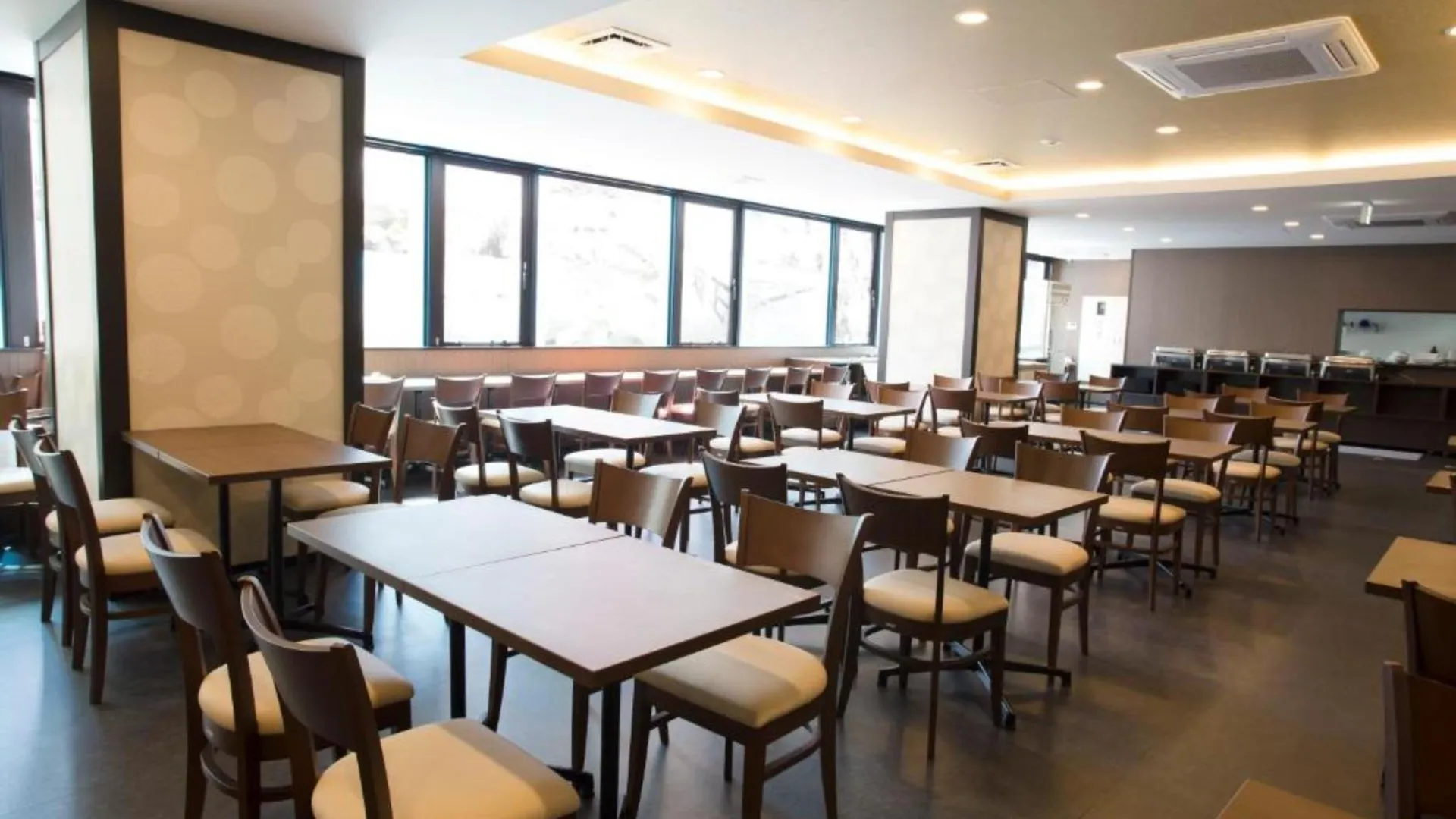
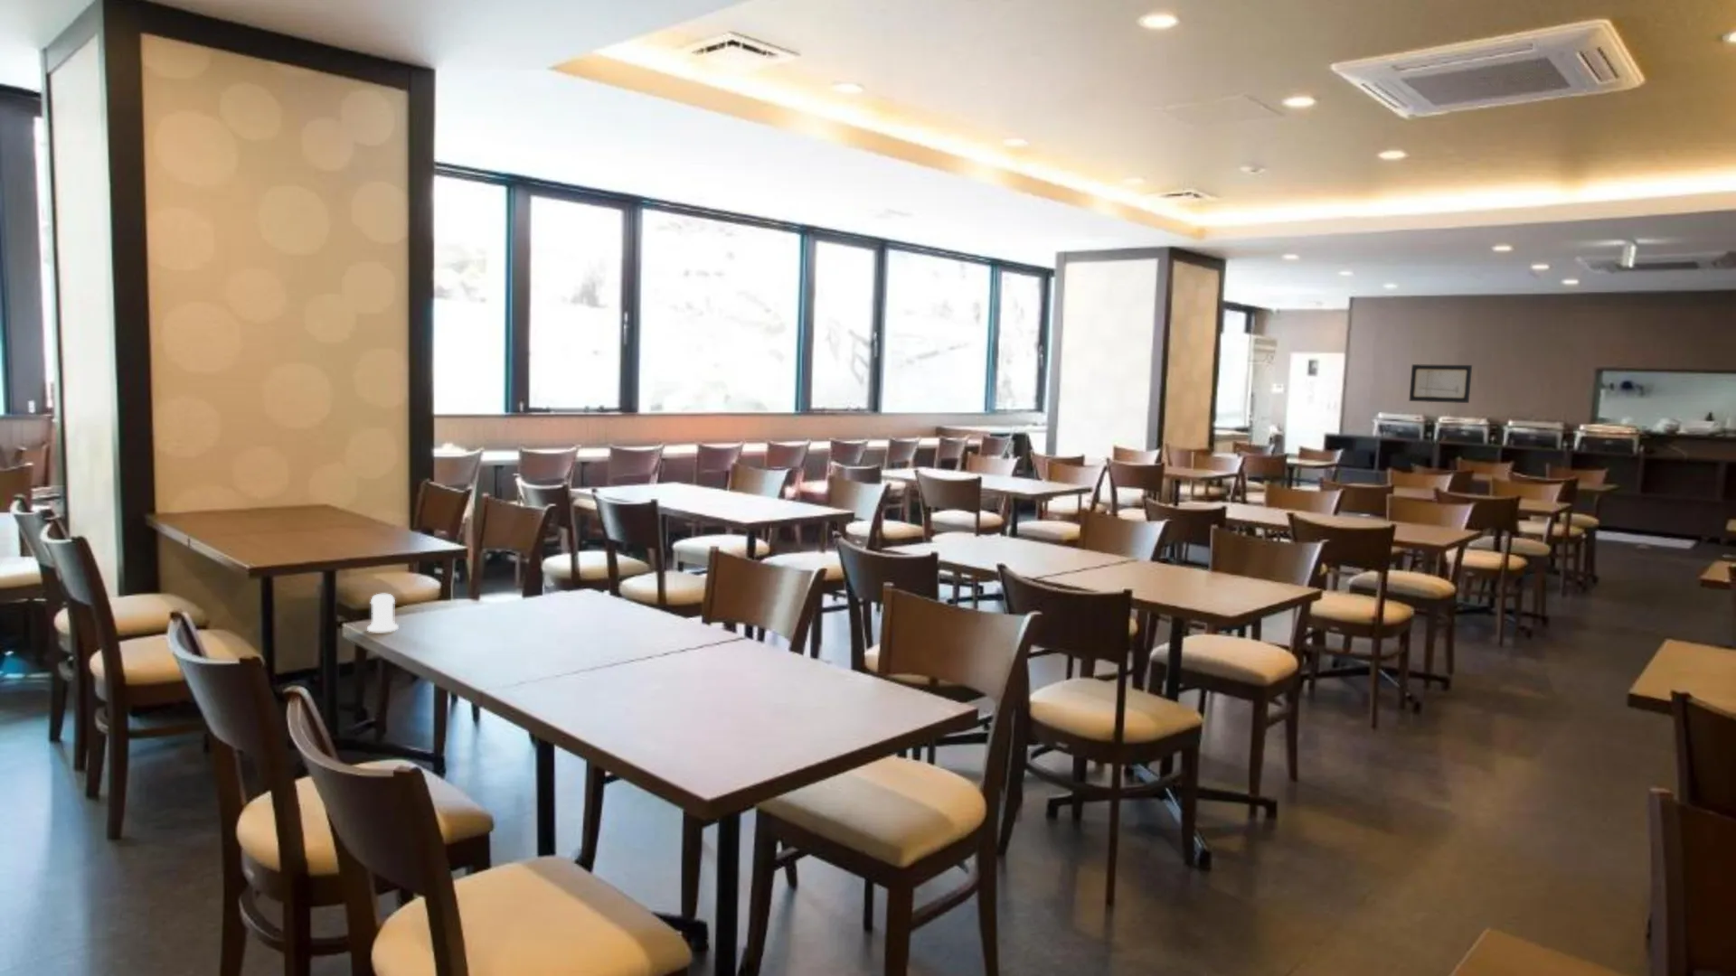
+ salt shaker [366,592,399,633]
+ wall art [1408,363,1472,404]
